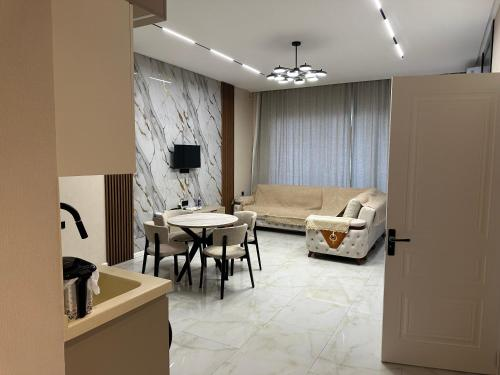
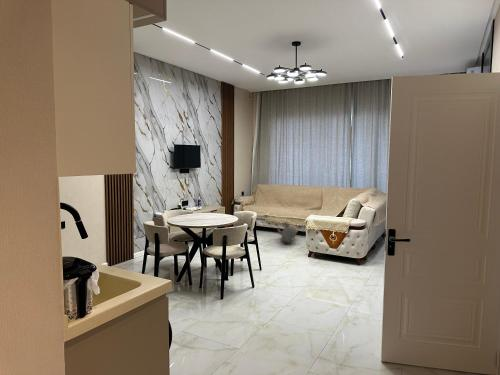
+ backpack [276,218,298,244]
